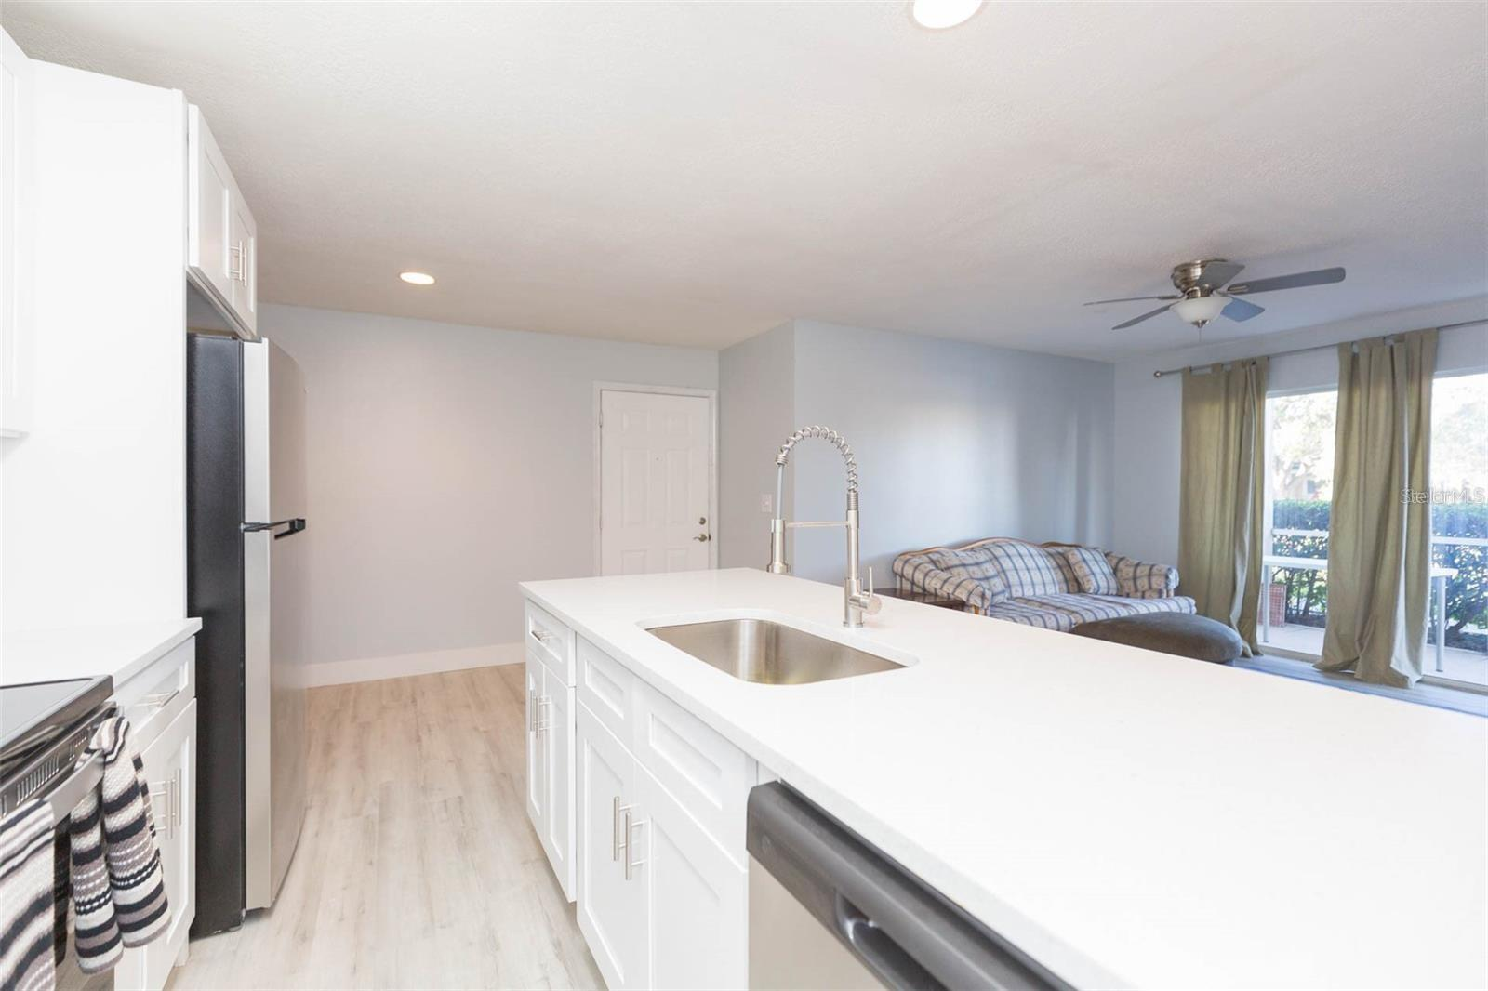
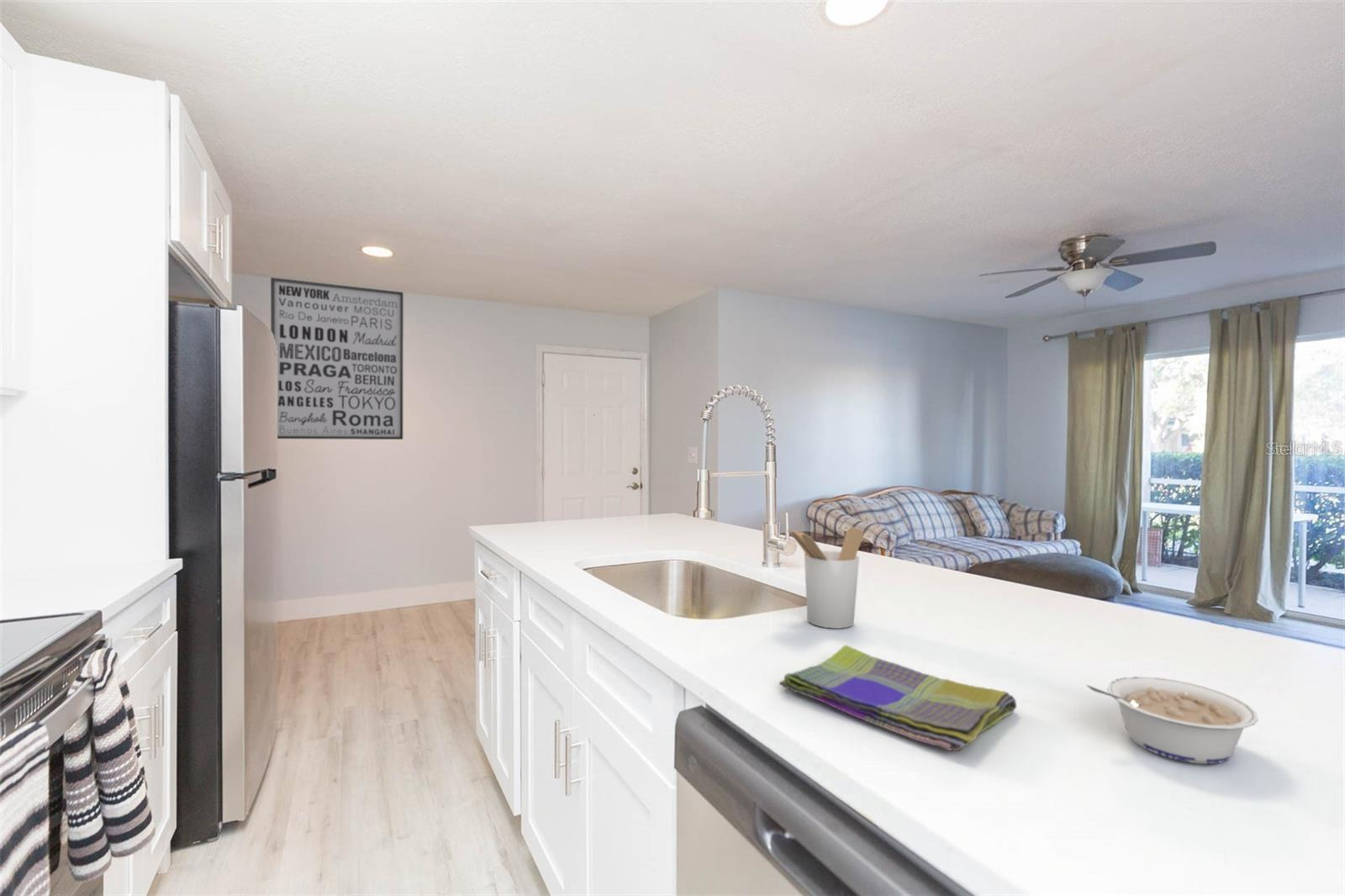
+ utensil holder [786,526,864,630]
+ legume [1085,676,1259,765]
+ wall art [270,277,404,440]
+ dish towel [778,644,1017,751]
